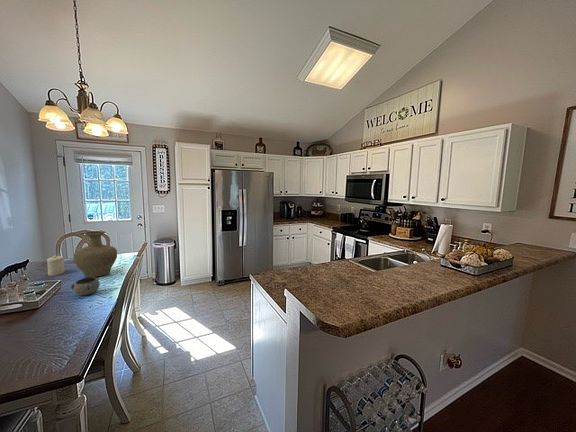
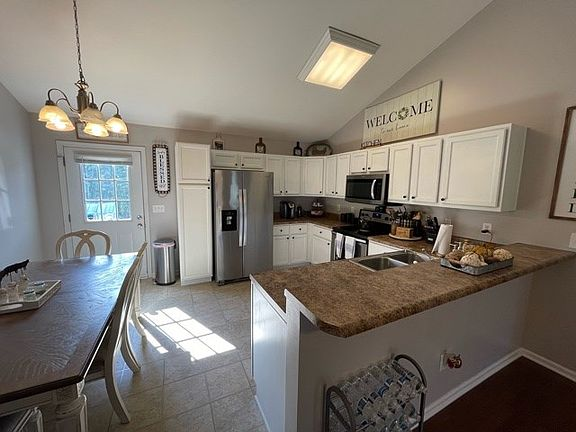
- candle [46,254,66,276]
- decorative bowl [70,277,101,296]
- vase [73,230,118,278]
